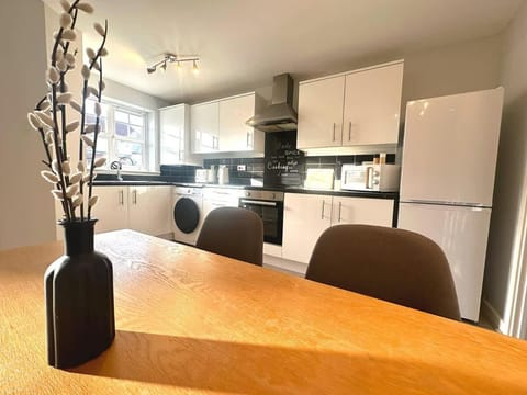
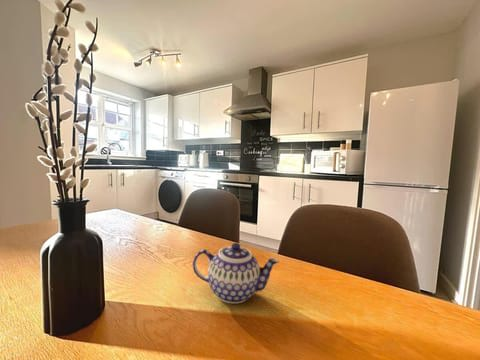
+ teapot [192,242,280,305]
